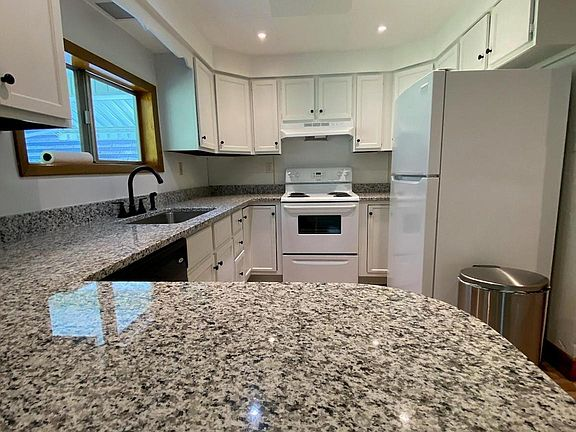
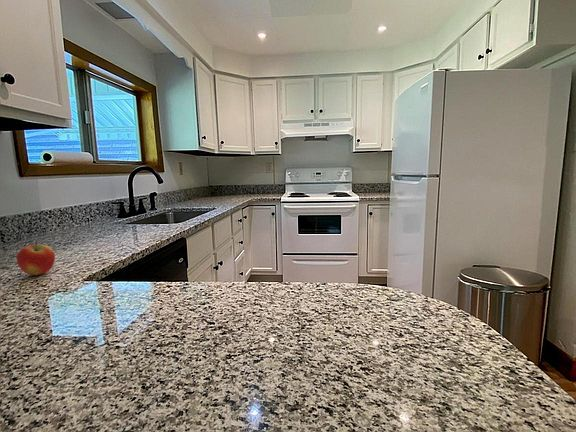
+ apple [16,241,56,276]
